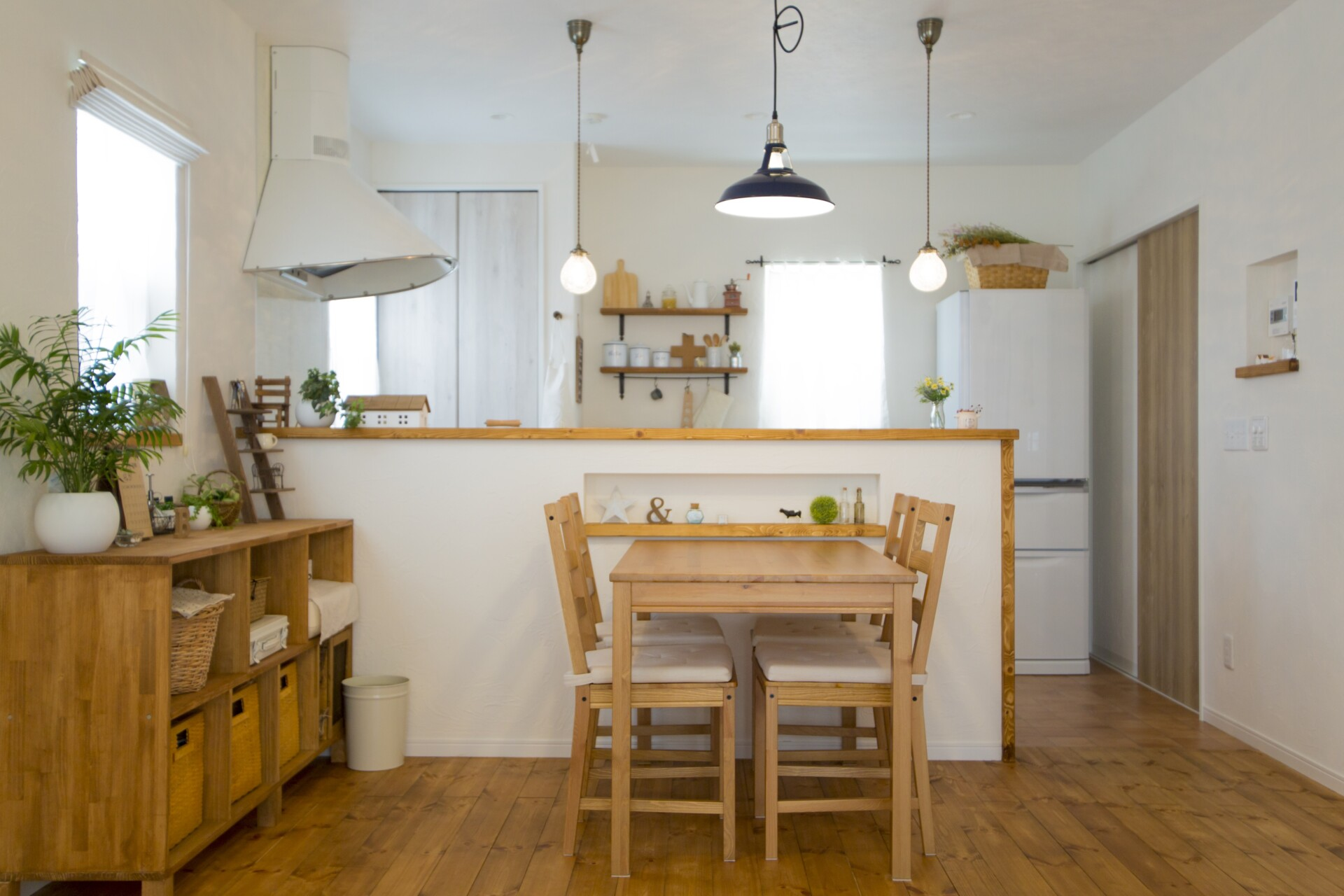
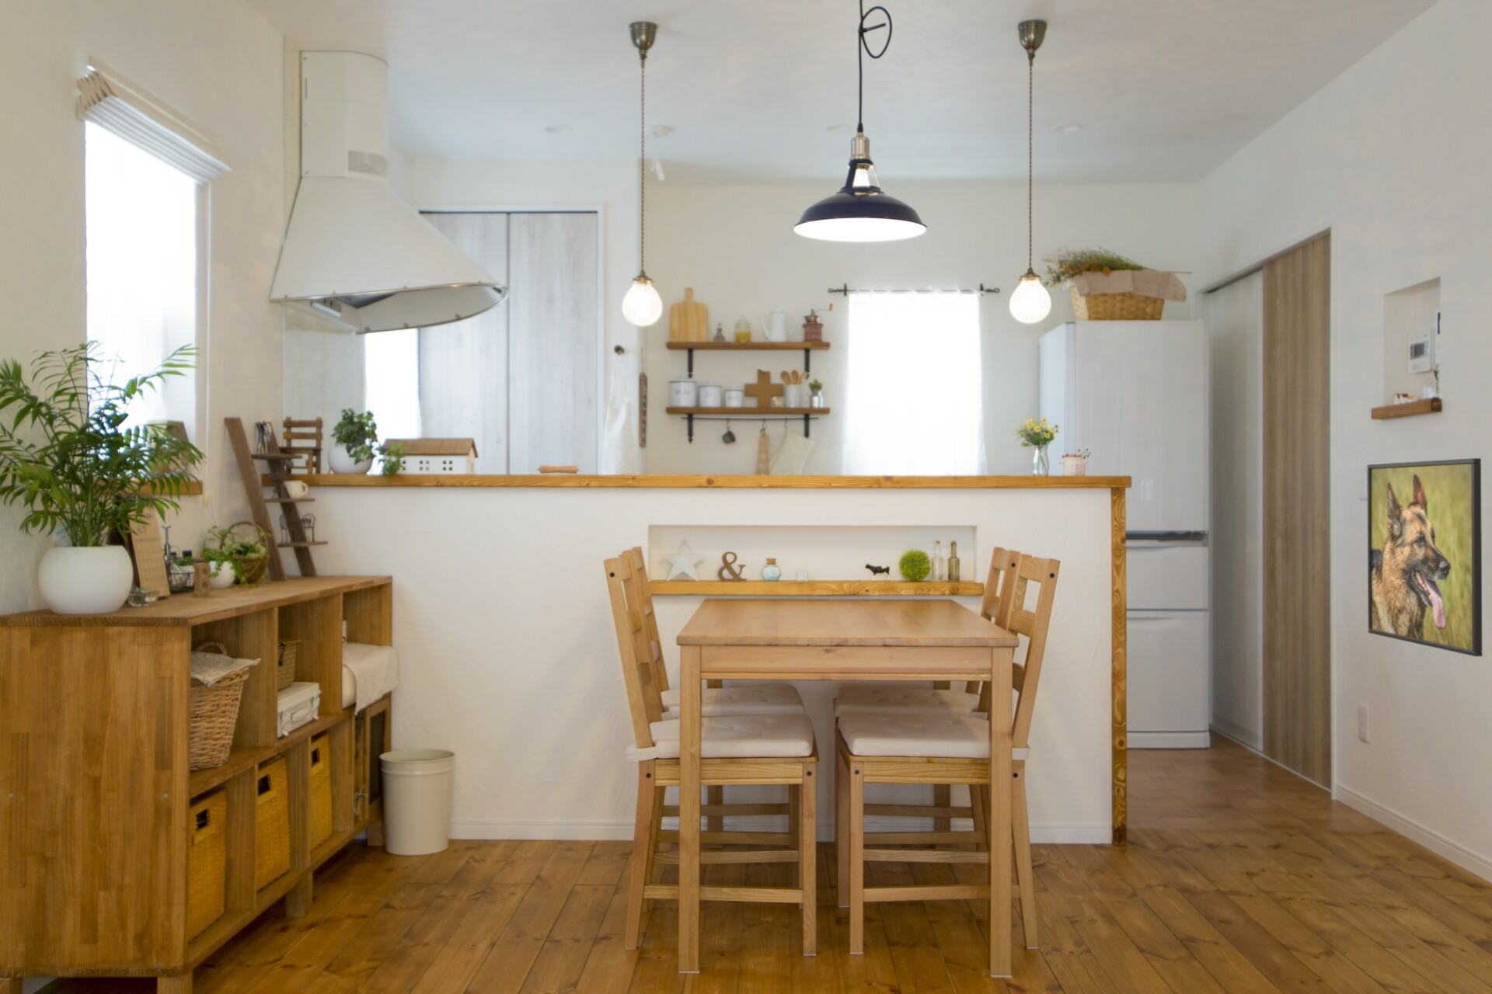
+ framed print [1367,457,1483,657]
